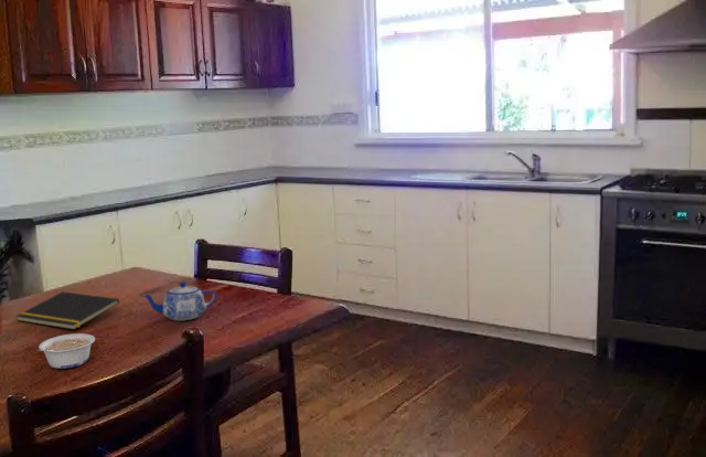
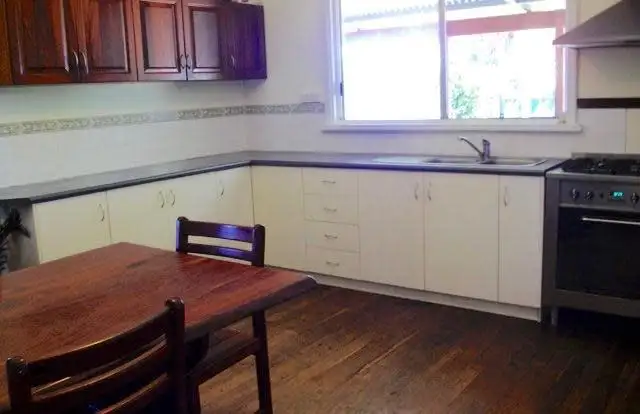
- notepad [14,290,120,331]
- teapot [141,280,217,321]
- legume [36,332,96,370]
